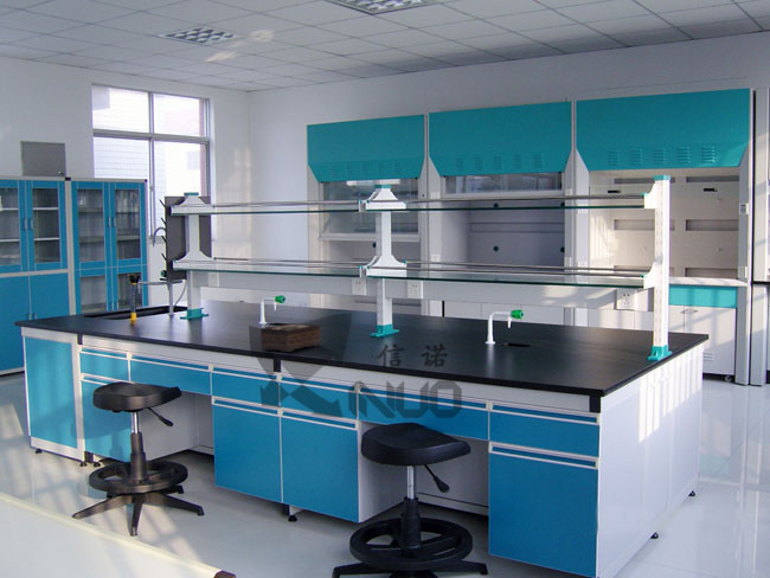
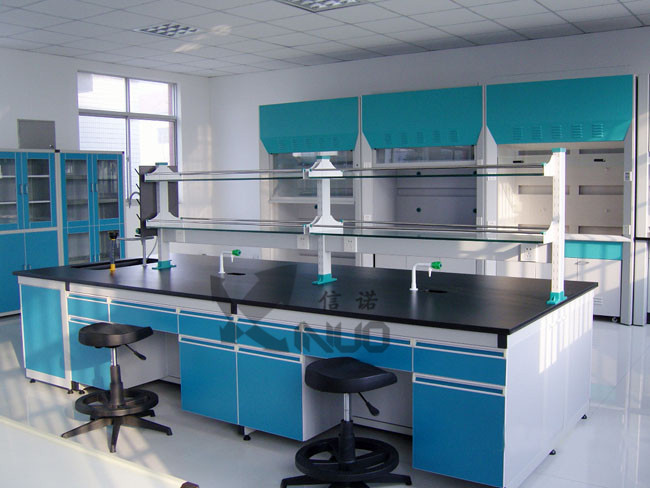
- tissue box [259,322,321,353]
